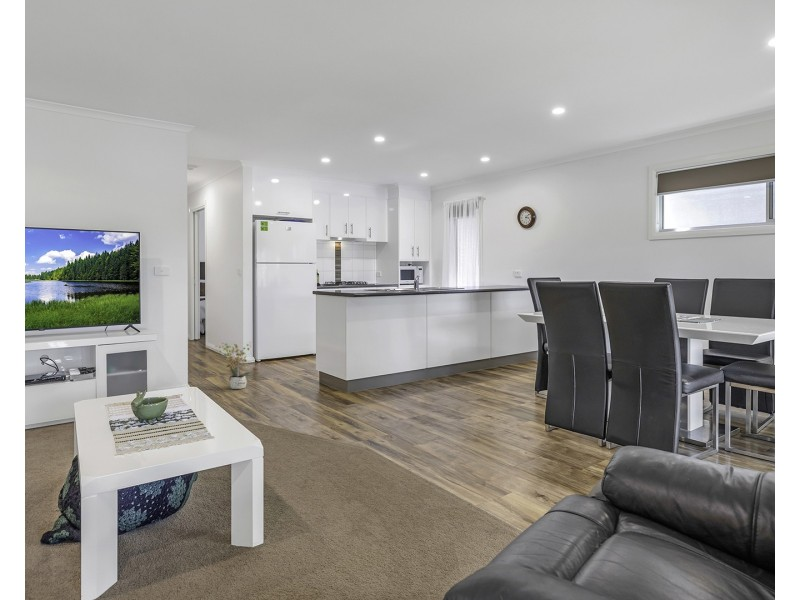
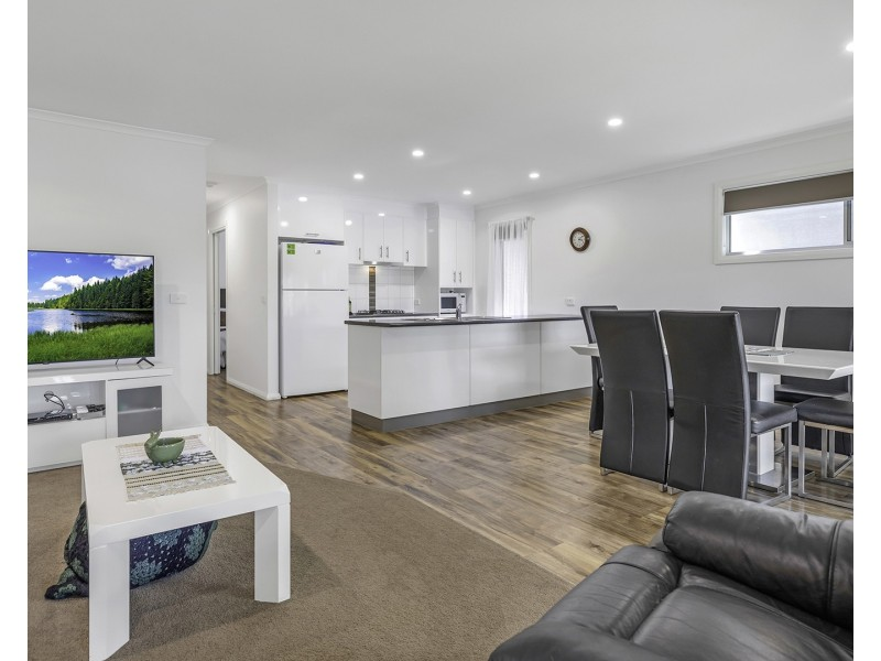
- potted plant [215,341,255,390]
